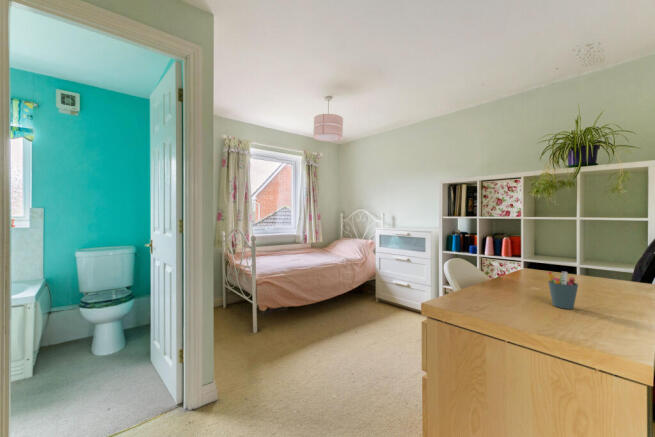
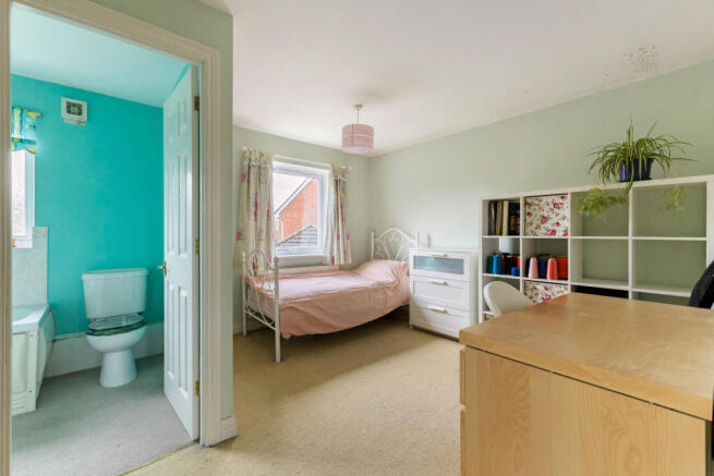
- pen holder [546,271,579,310]
